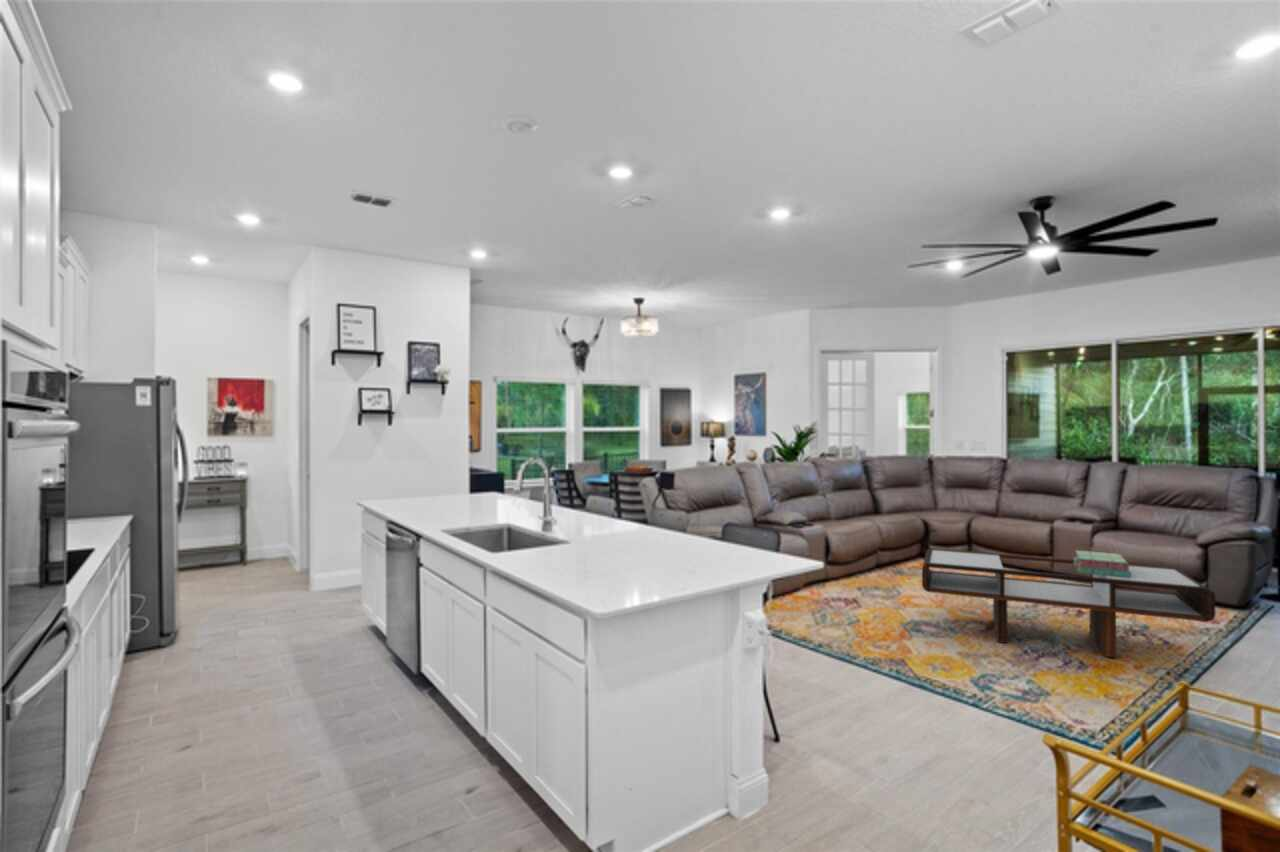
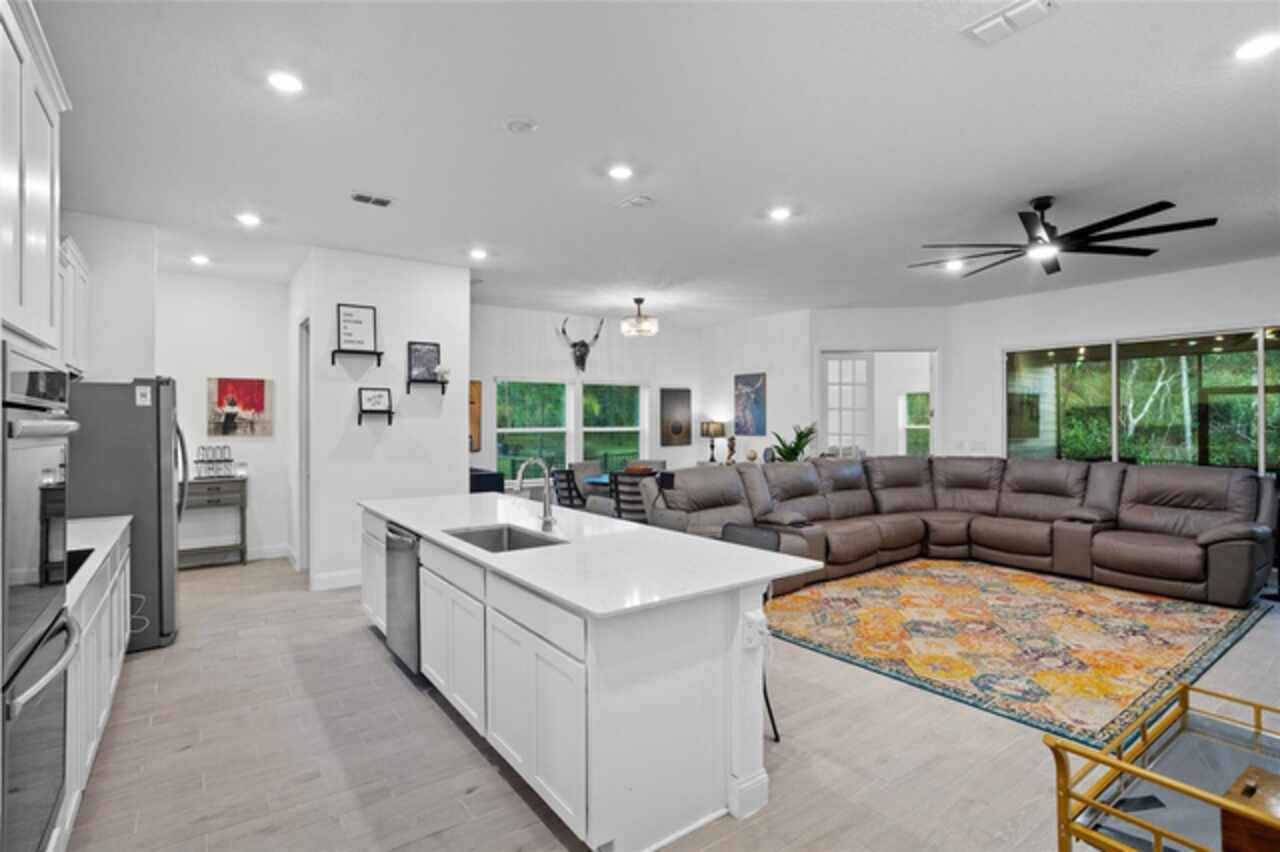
- coffee table [921,547,1216,659]
- stack of books [1072,549,1131,578]
